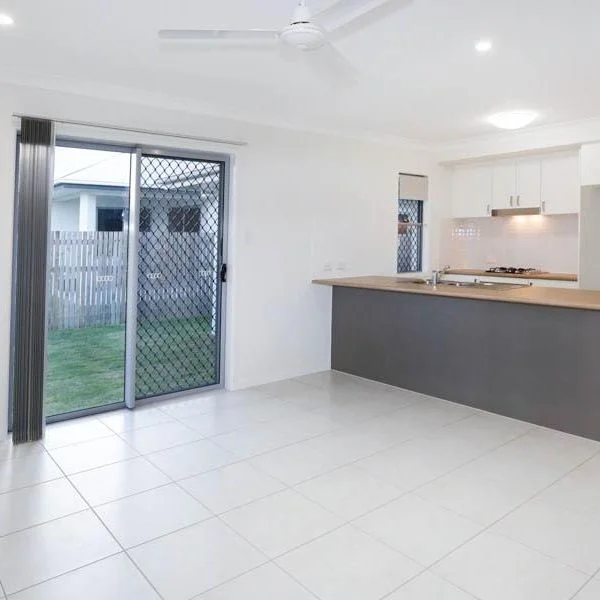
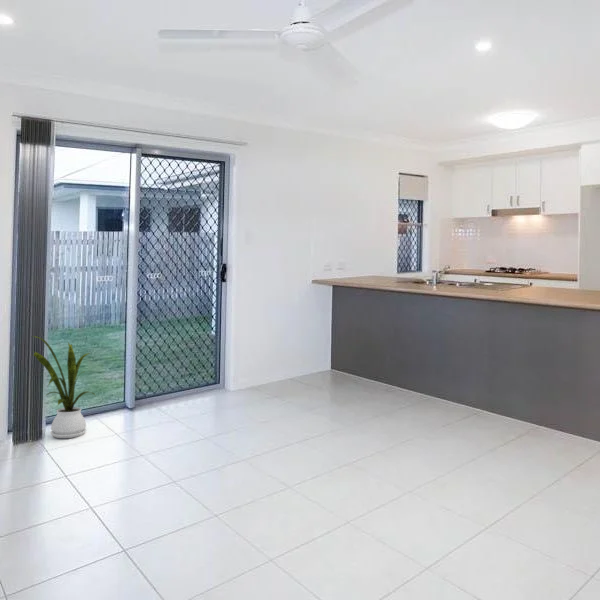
+ house plant [31,335,96,439]
